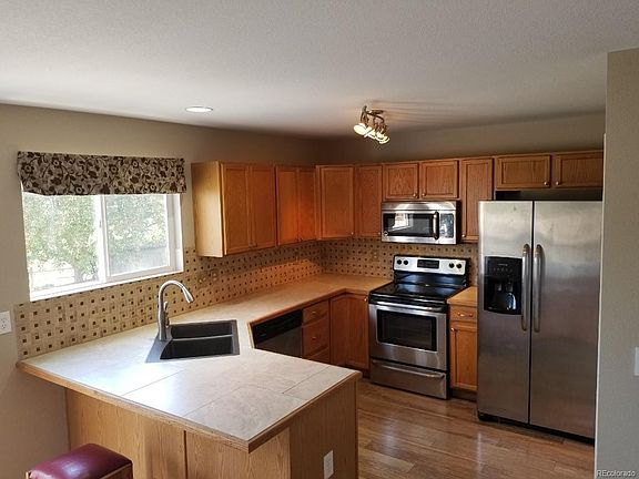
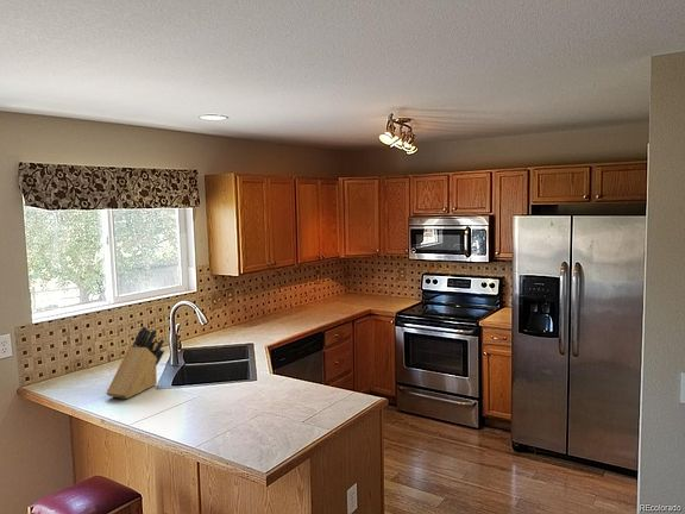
+ knife block [105,325,165,400]
